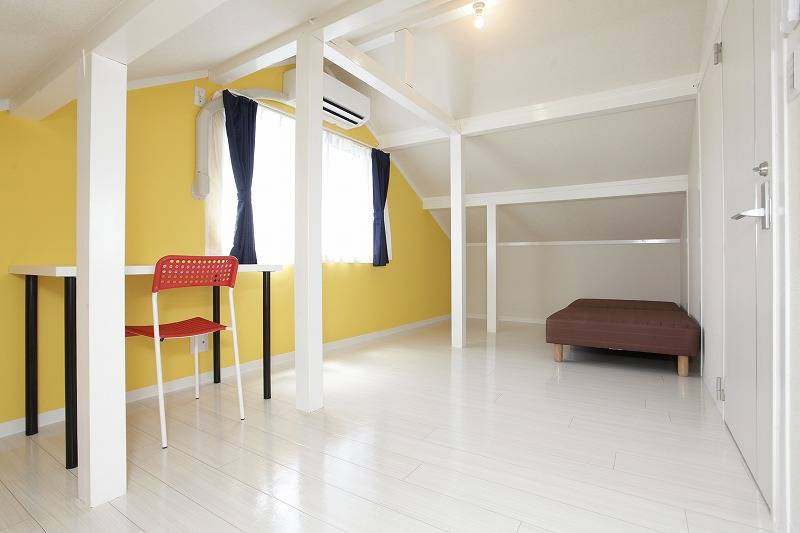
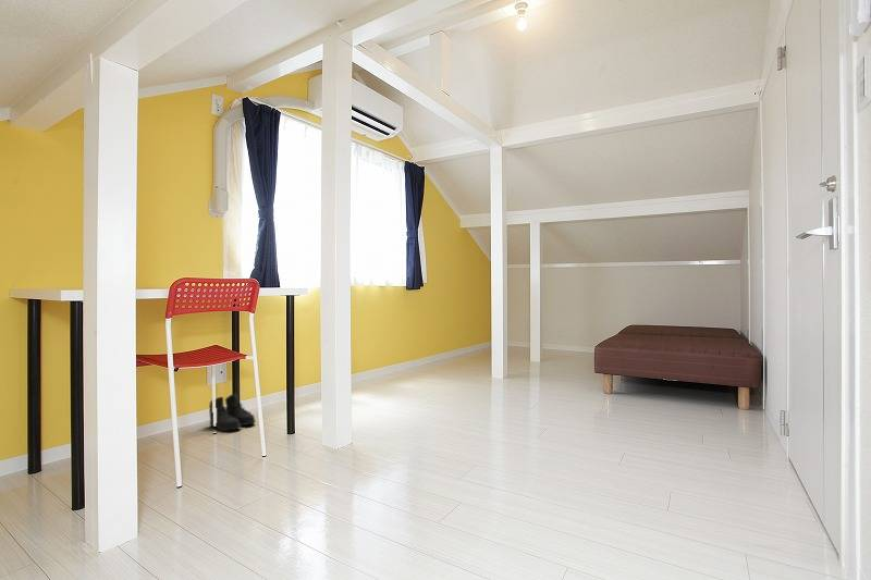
+ boots [208,393,257,432]
